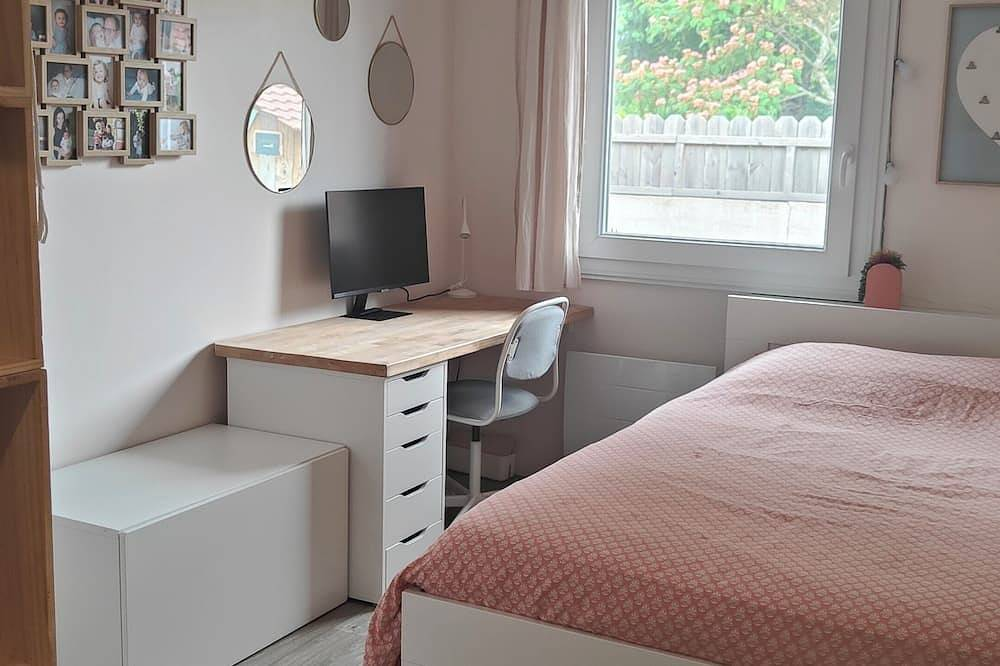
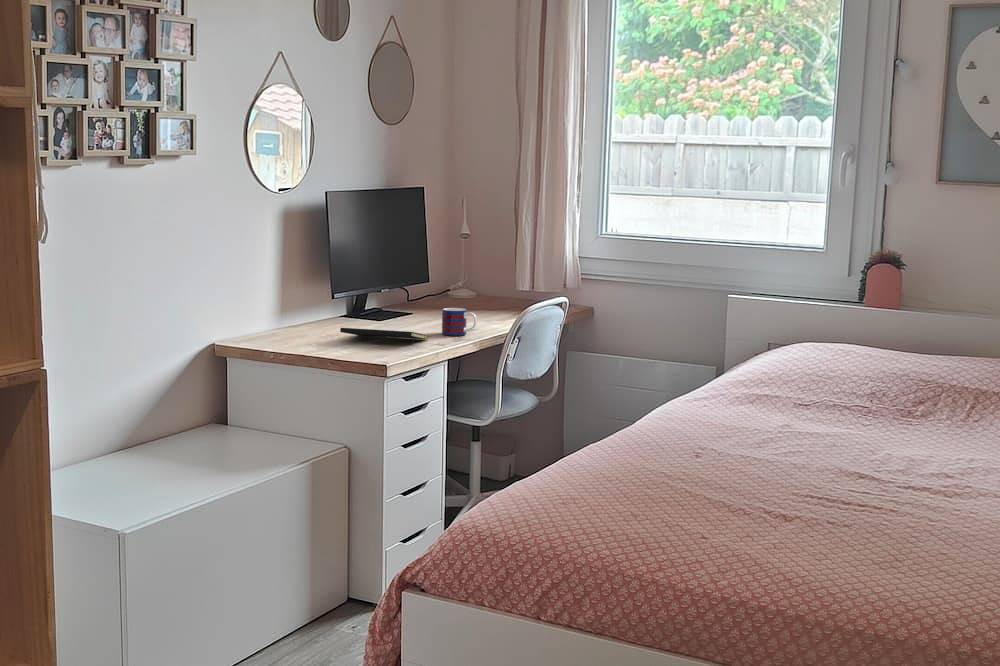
+ notepad [339,327,429,348]
+ mug [441,307,478,337]
